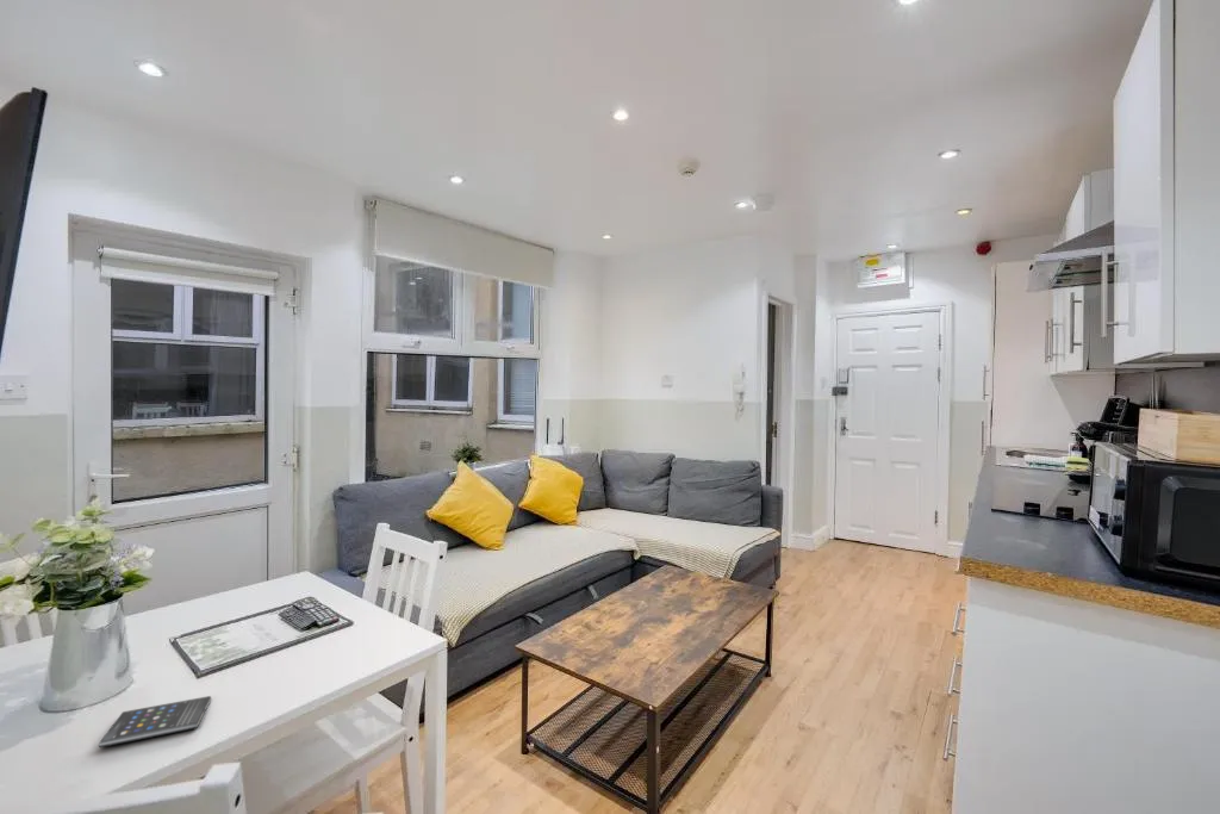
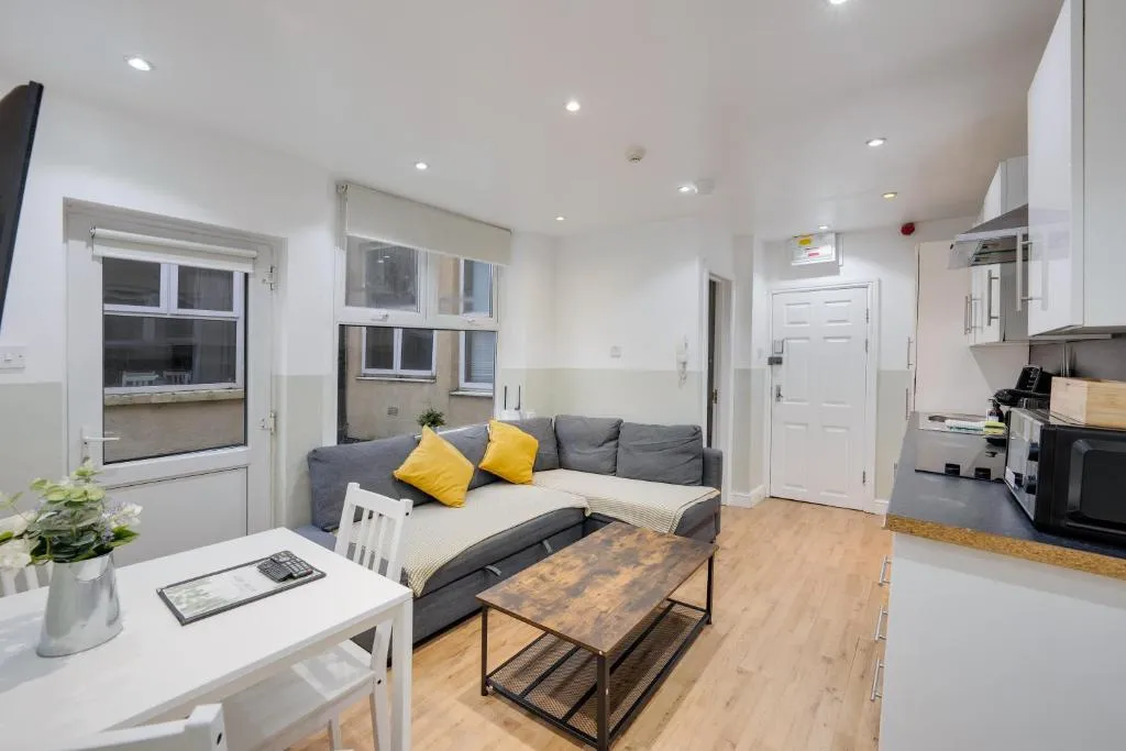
- smartphone [98,695,212,748]
